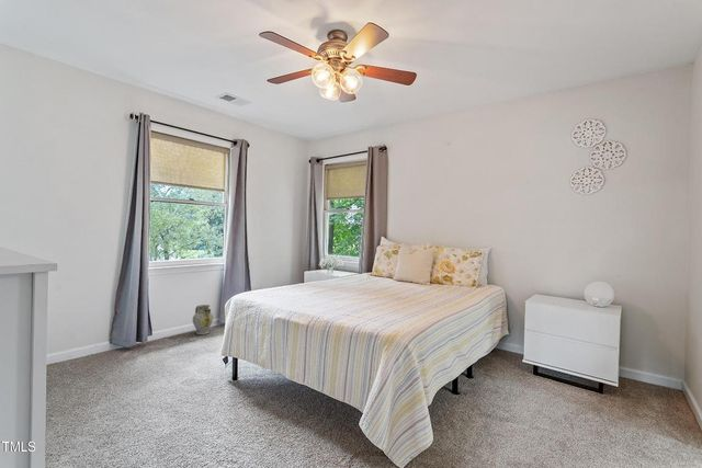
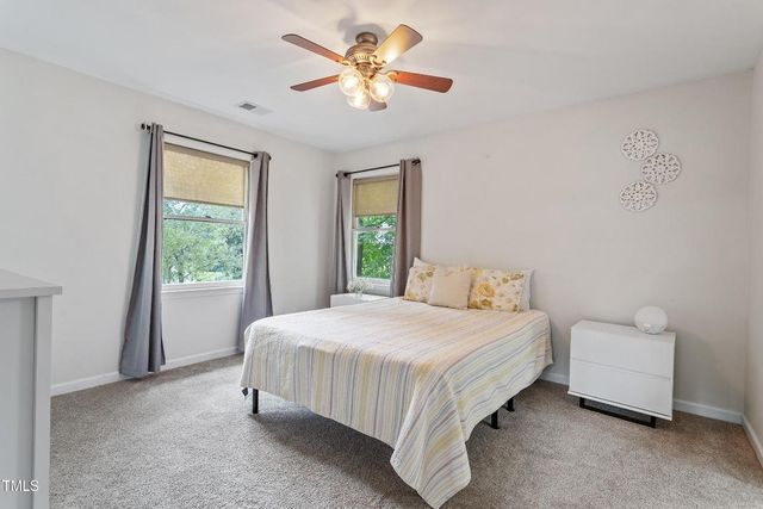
- ceramic jug [192,304,214,335]
